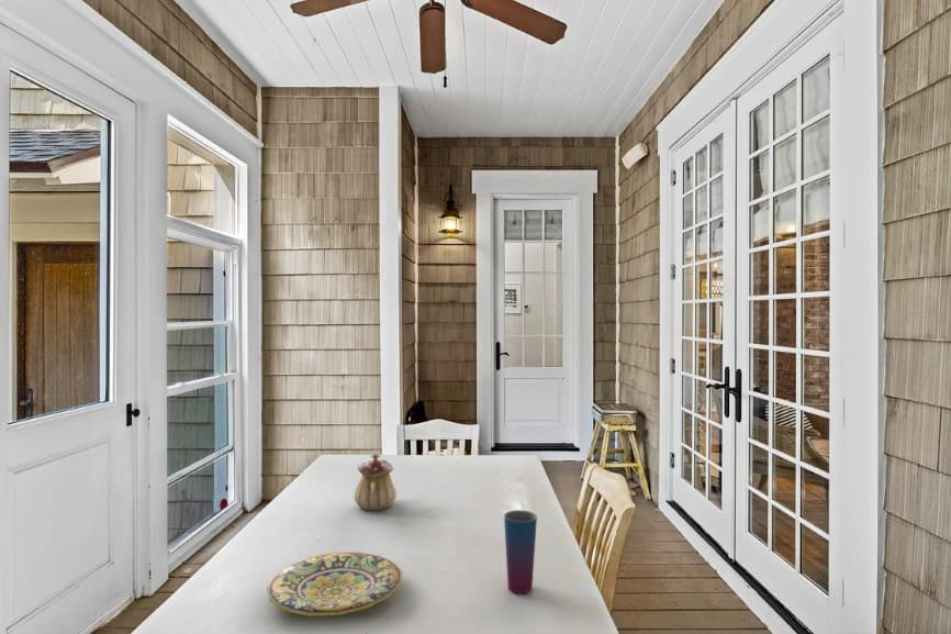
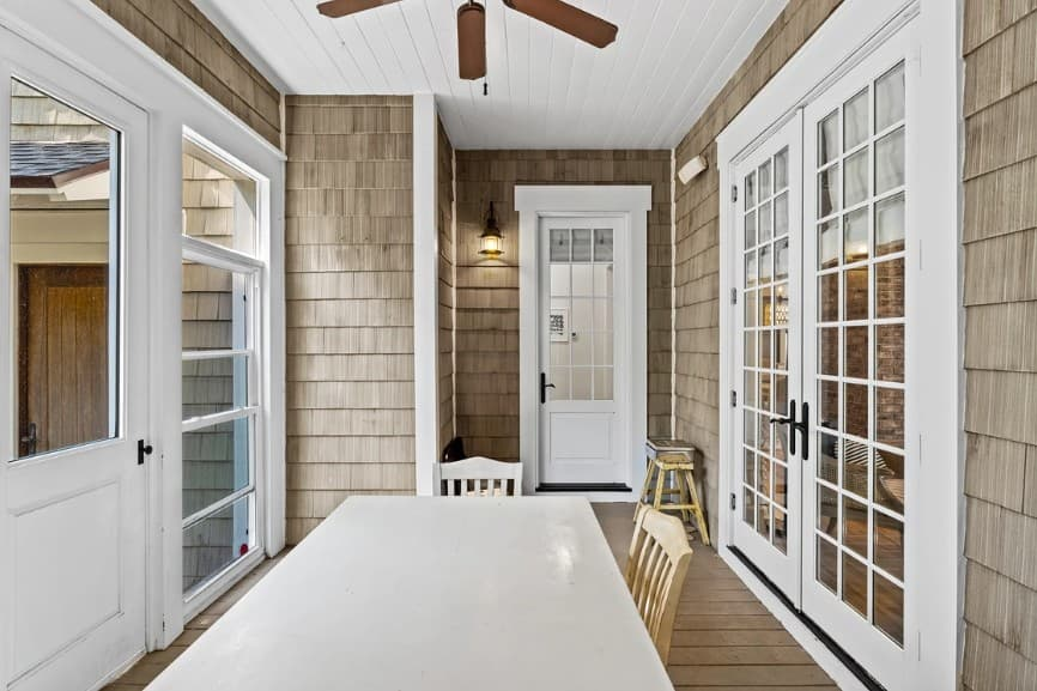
- plate [266,550,403,618]
- cup [503,509,538,594]
- teapot [353,453,398,512]
